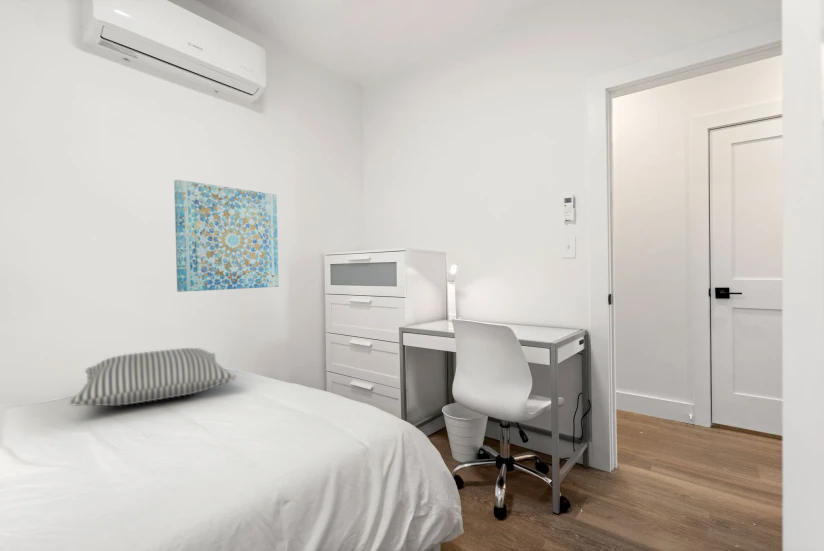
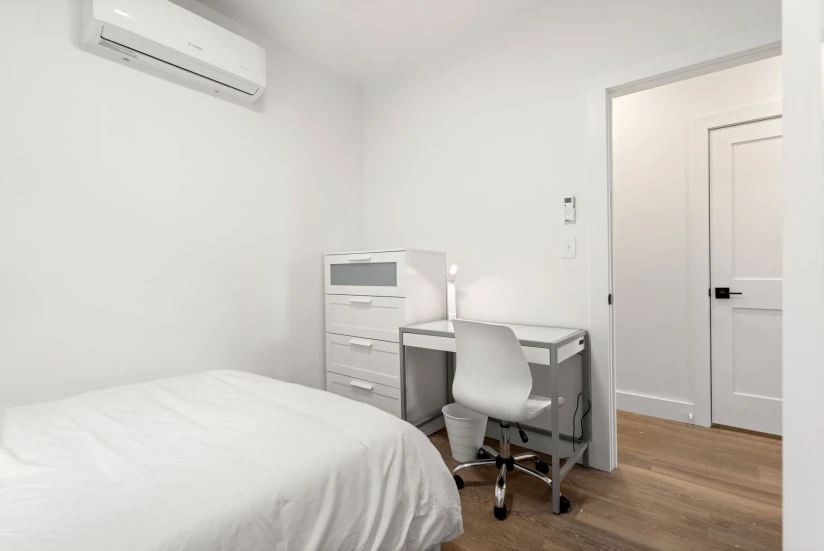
- pillow [68,347,237,407]
- wall art [173,179,280,293]
